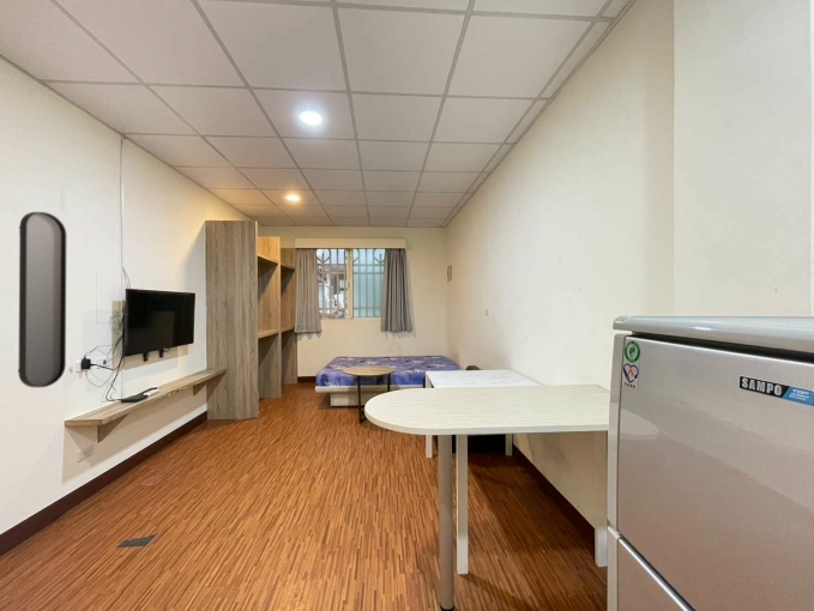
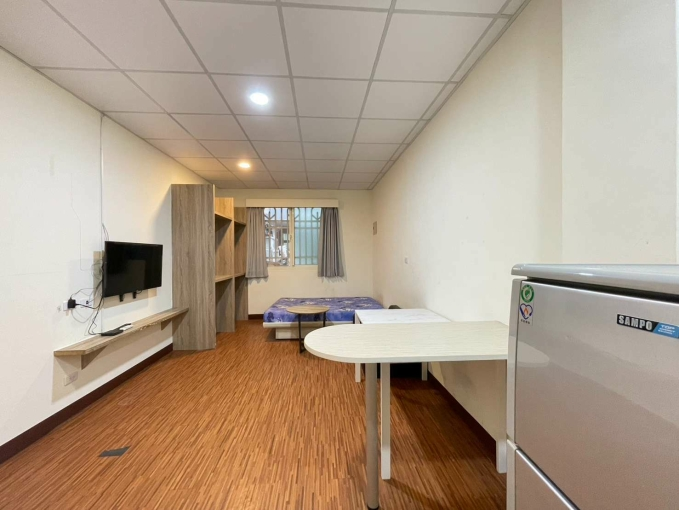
- home mirror [17,211,67,388]
